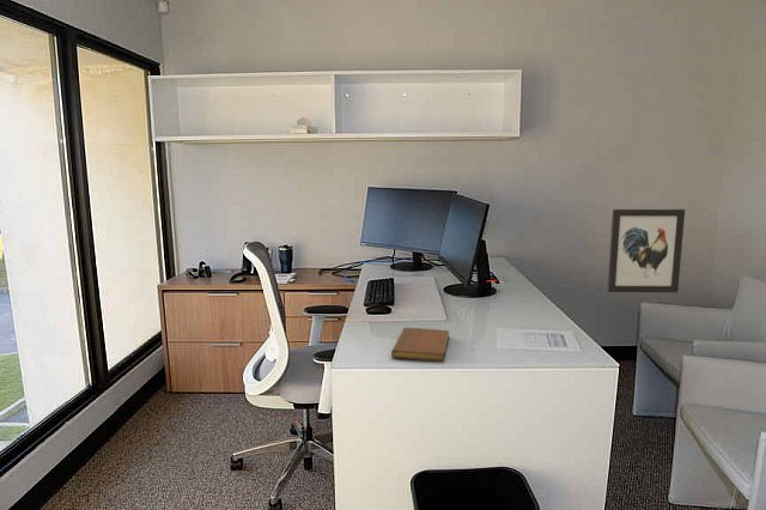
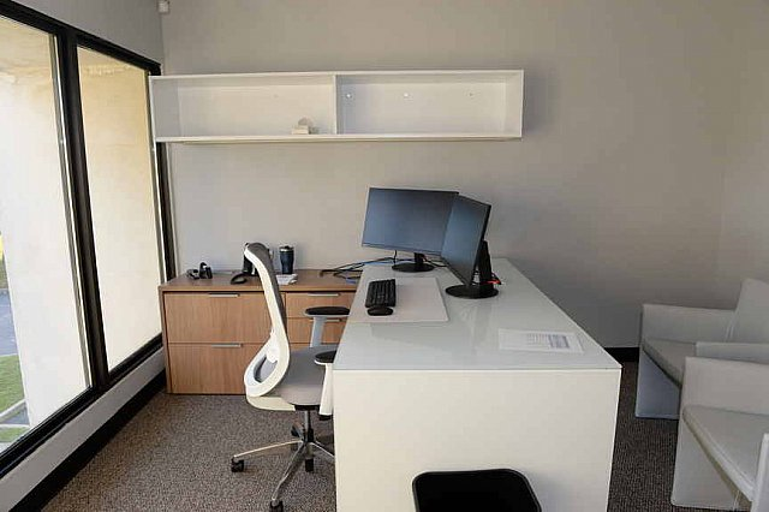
- notebook [390,327,450,363]
- wall art [607,208,686,293]
